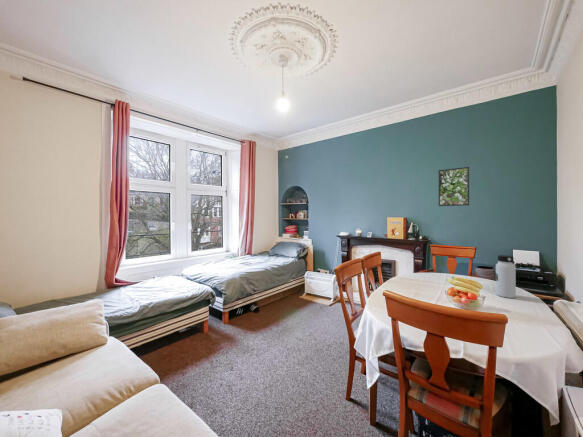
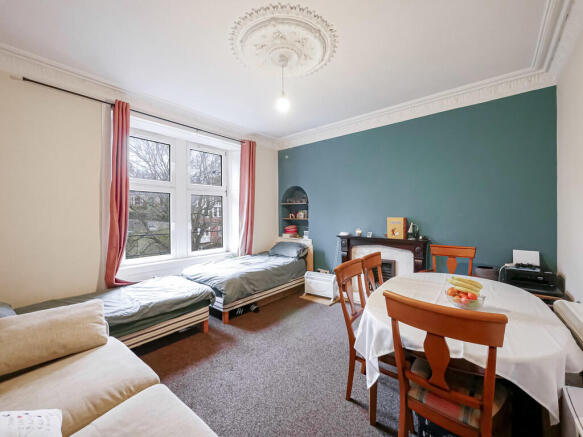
- water bottle [495,254,517,299]
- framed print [438,166,470,207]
